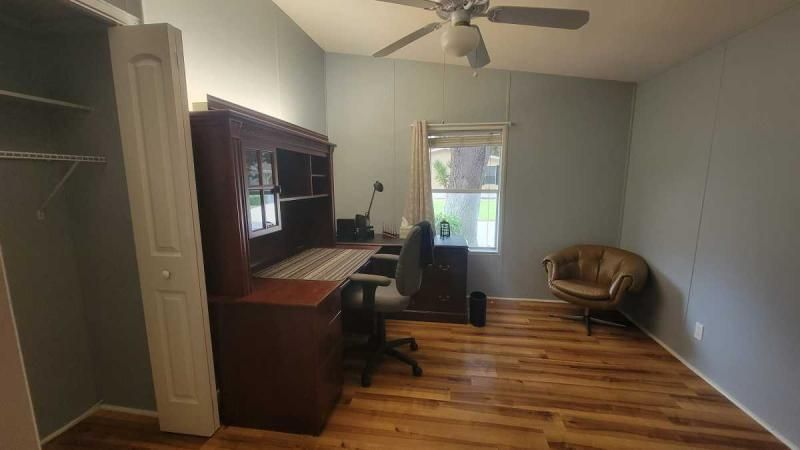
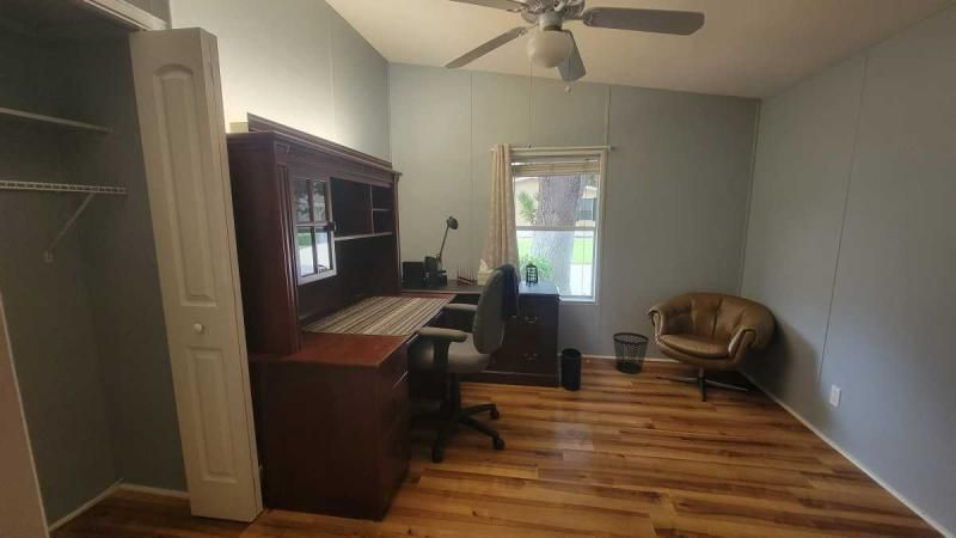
+ wastebasket [612,331,650,375]
